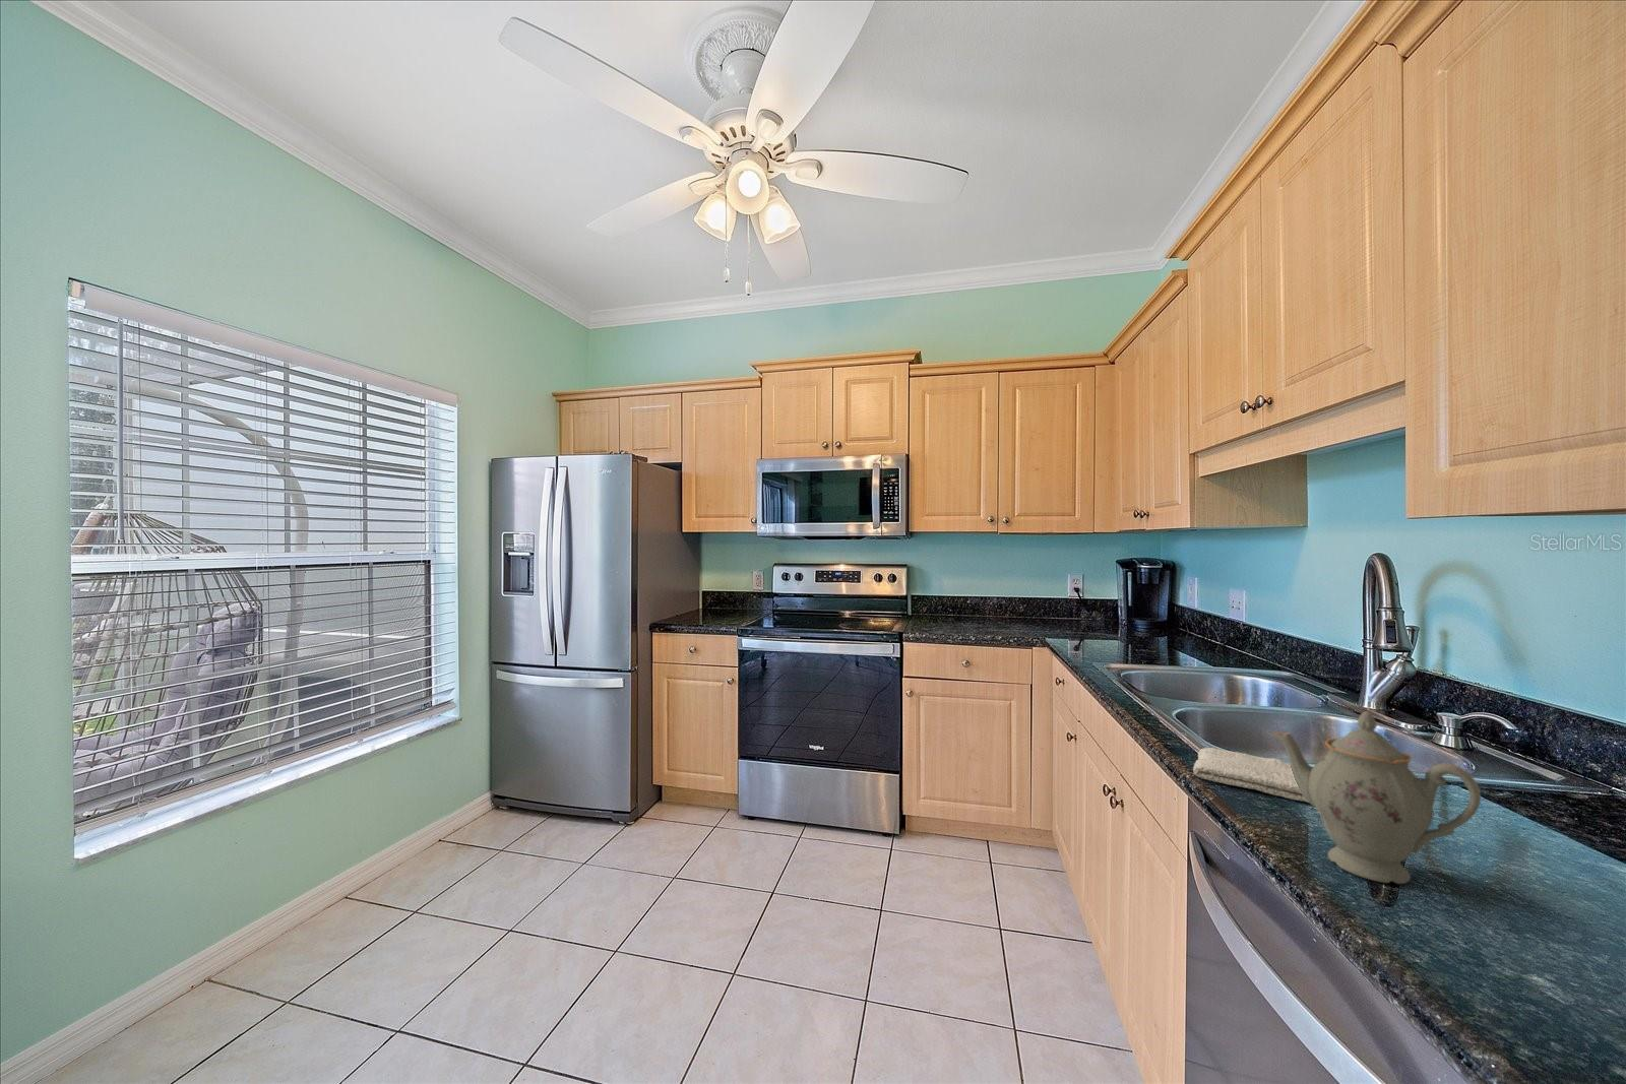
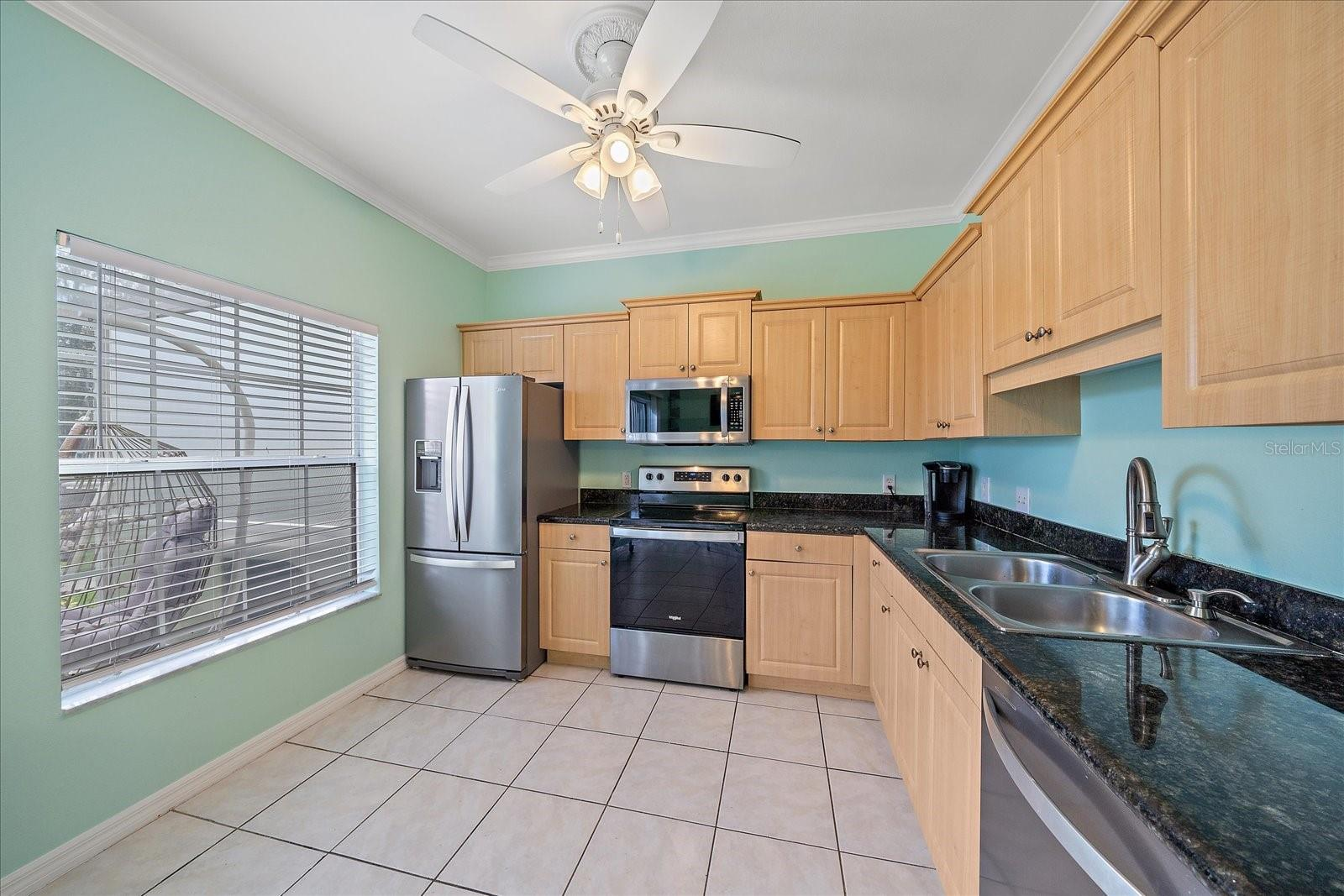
- chinaware [1272,711,1482,884]
- washcloth [1192,746,1310,803]
